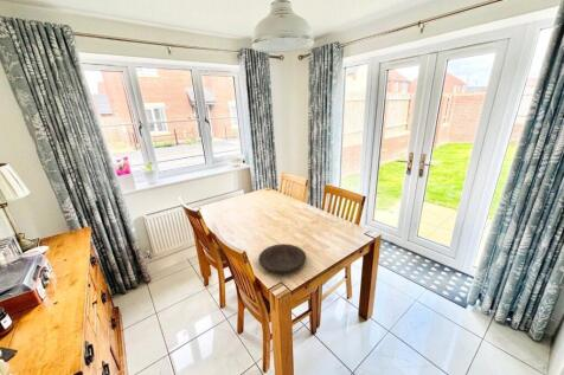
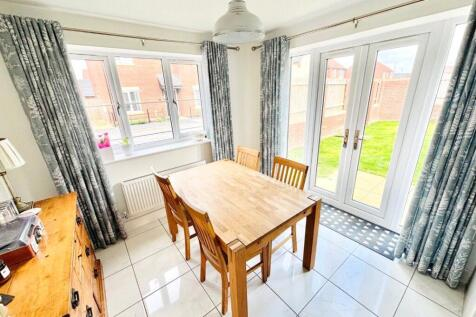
- plate [257,243,307,273]
